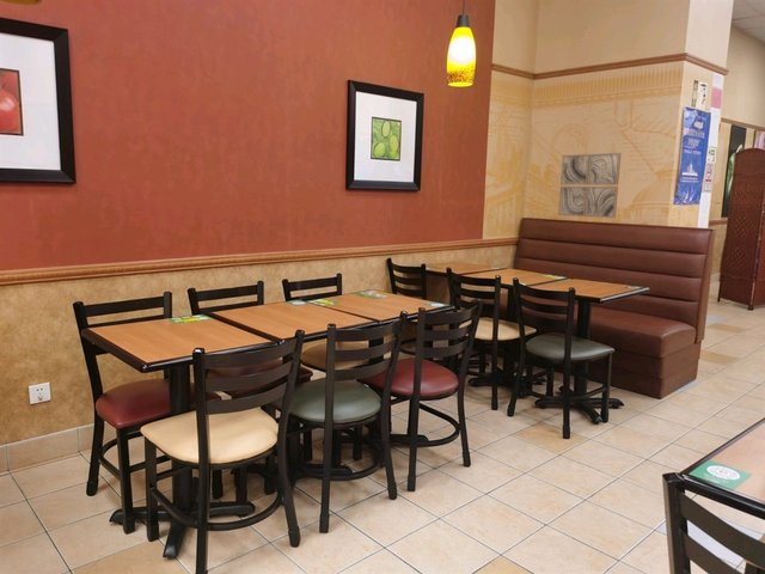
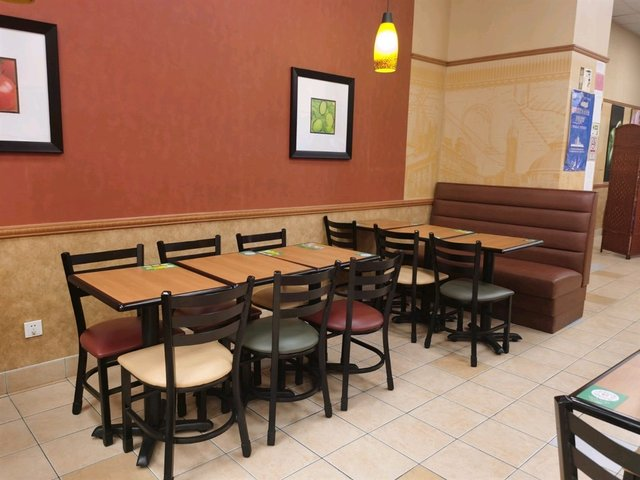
- wall art [557,152,623,219]
